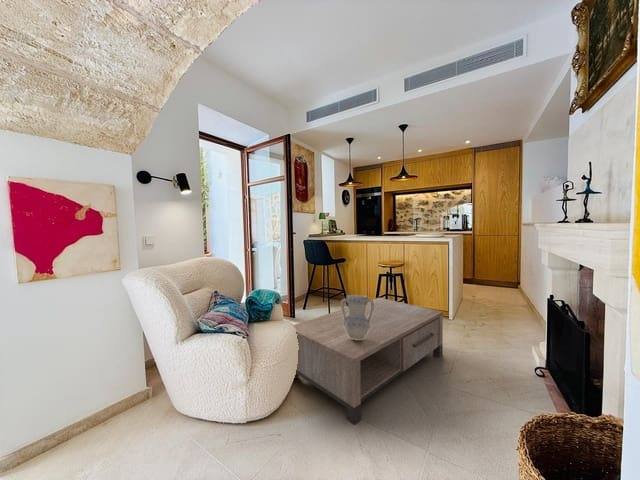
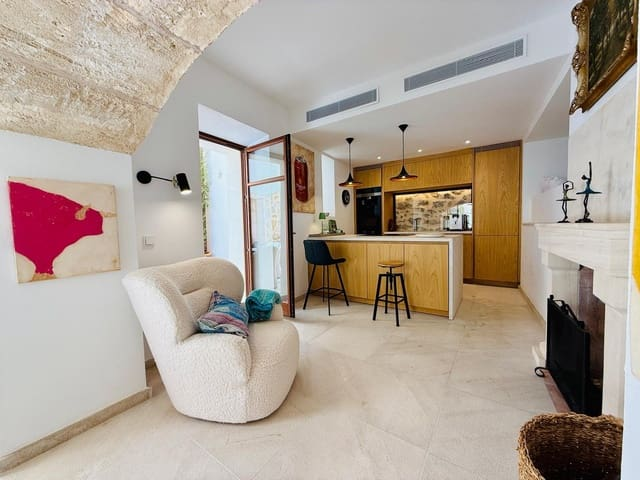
- coffee table [292,297,444,426]
- vase [340,294,374,340]
